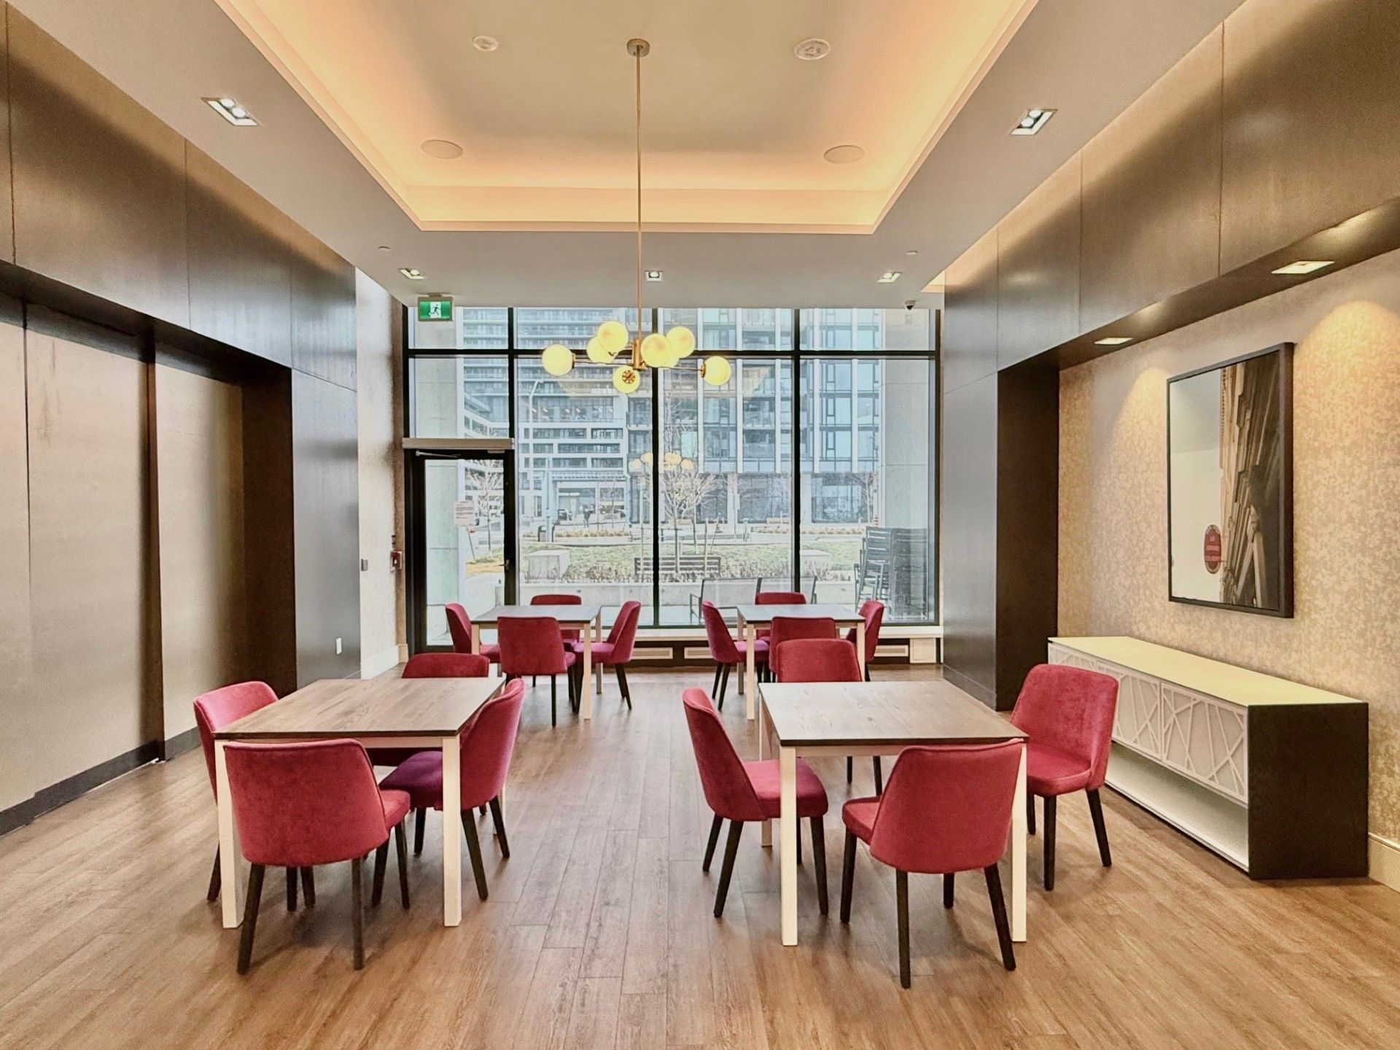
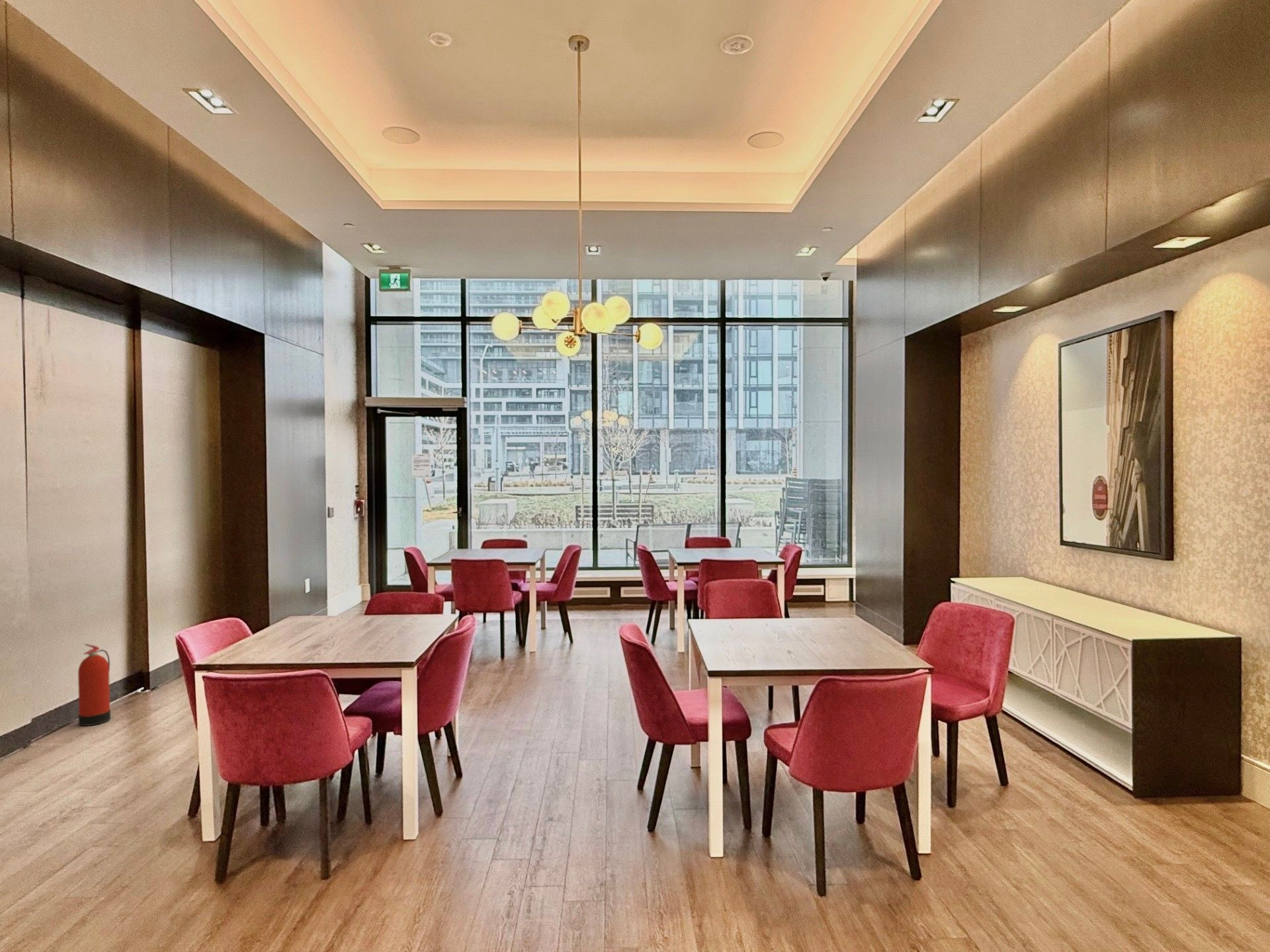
+ fire extinguisher [77,643,111,727]
